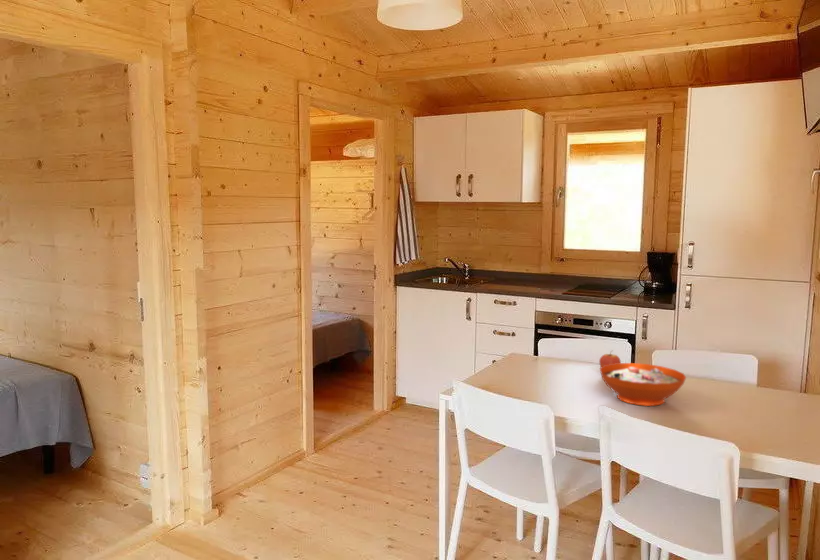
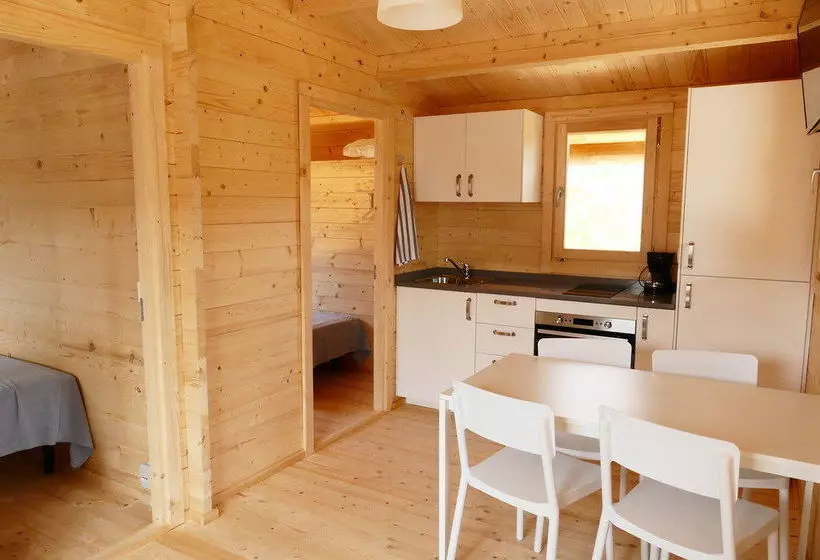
- decorative bowl [599,362,687,407]
- fruit [598,349,622,368]
